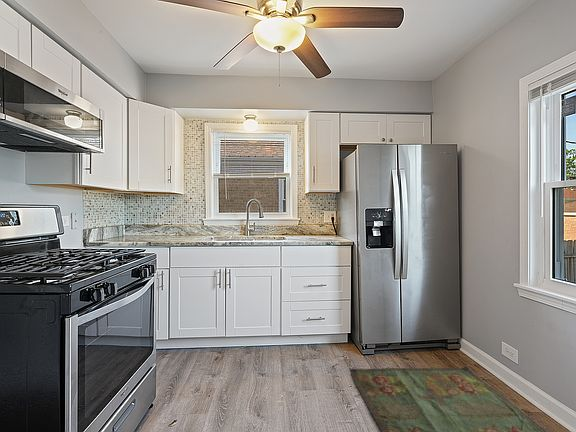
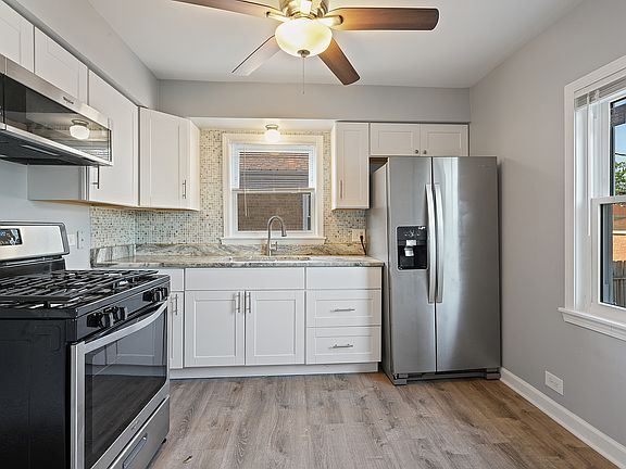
- rug [349,365,550,432]
